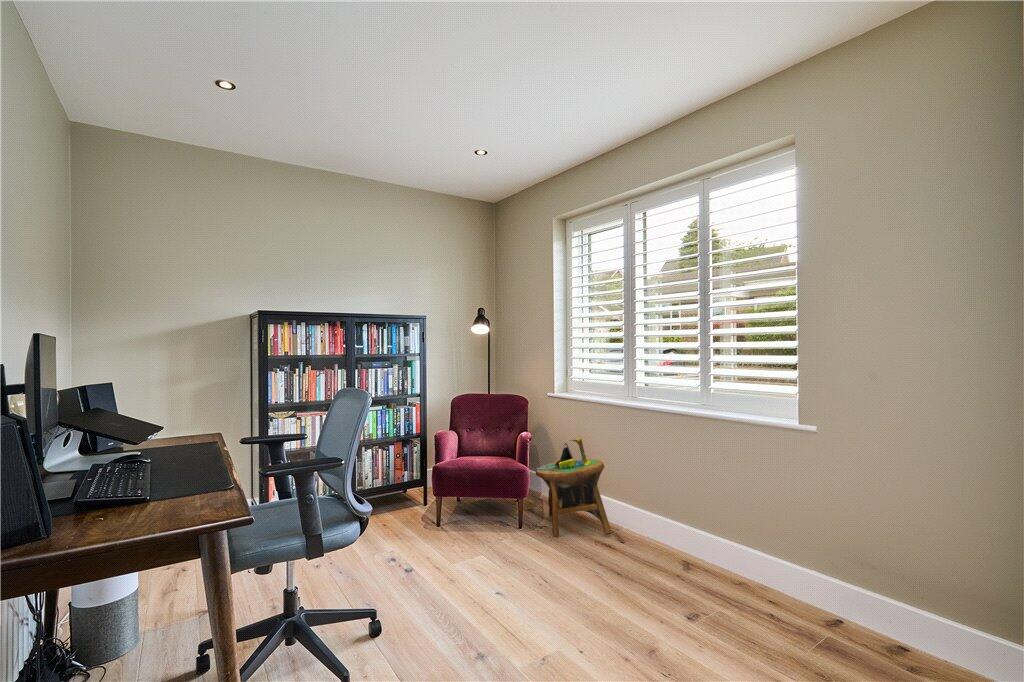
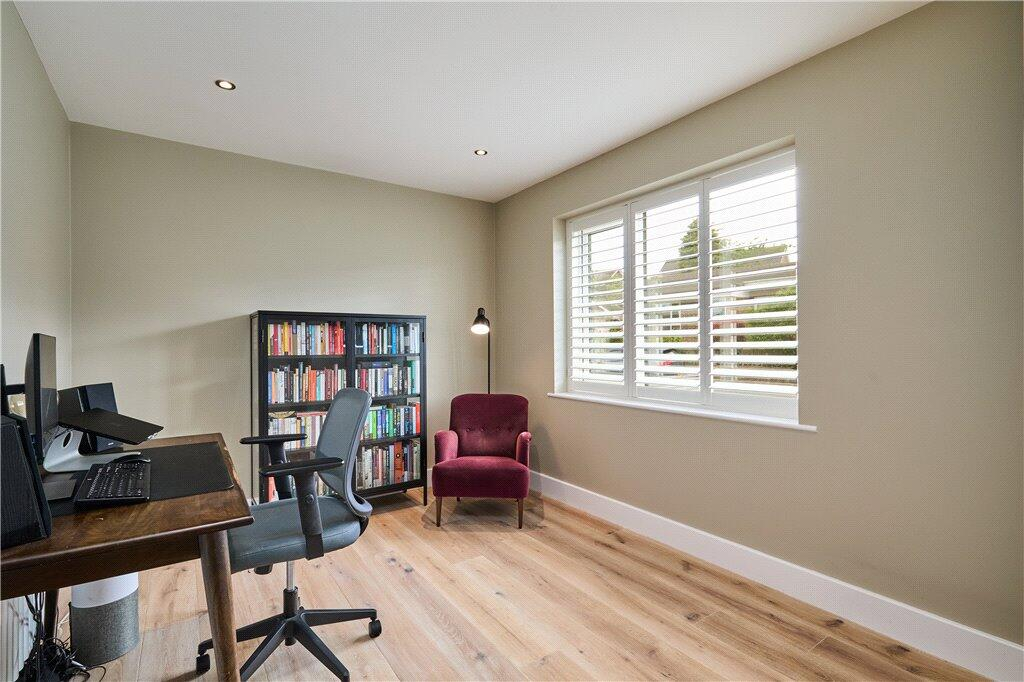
- side table [535,437,612,537]
